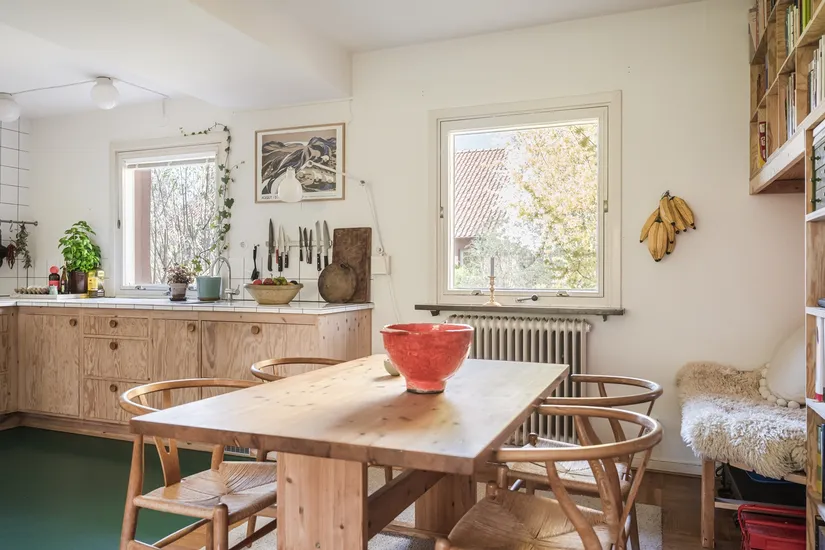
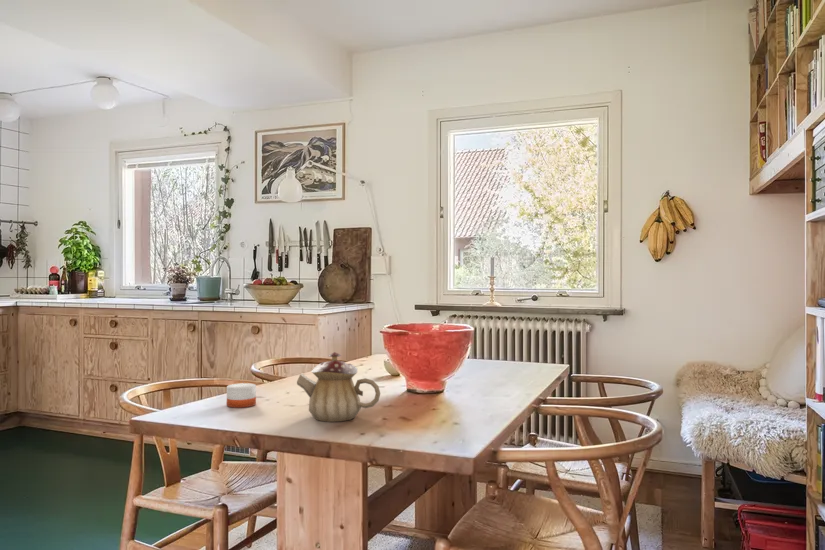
+ candle [226,382,257,409]
+ teapot [296,351,381,423]
